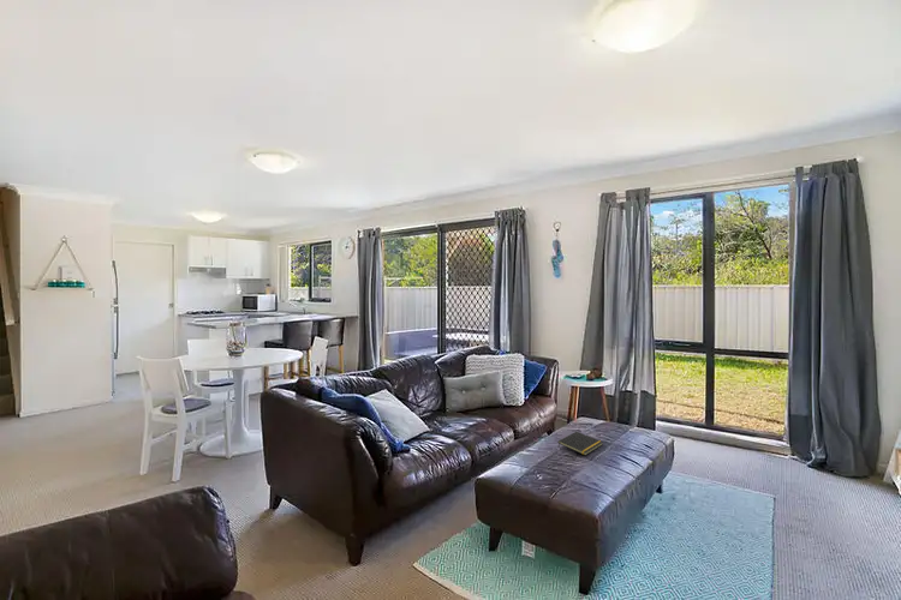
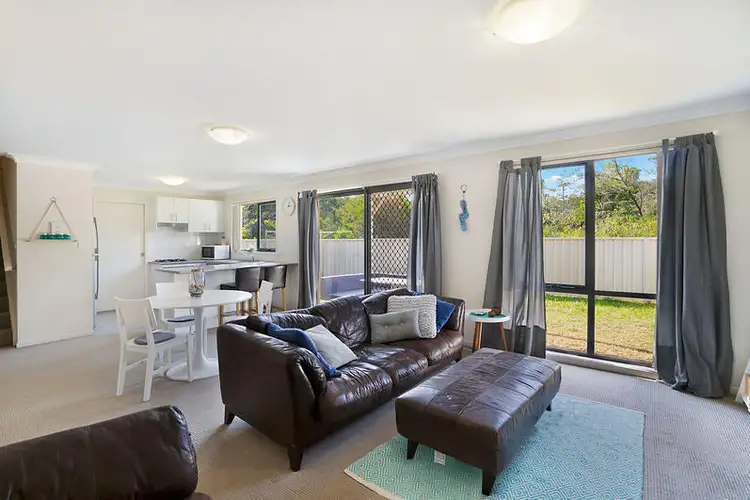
- notepad [557,431,604,456]
